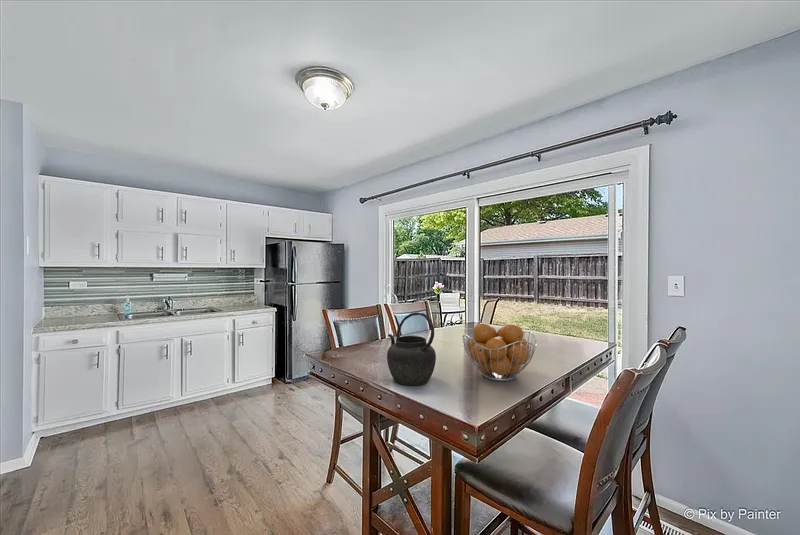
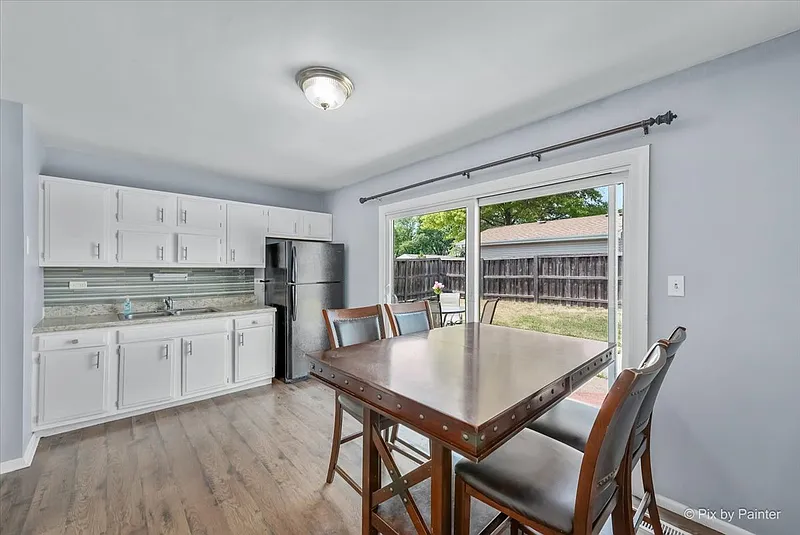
- kettle [386,311,437,387]
- fruit basket [461,322,538,382]
